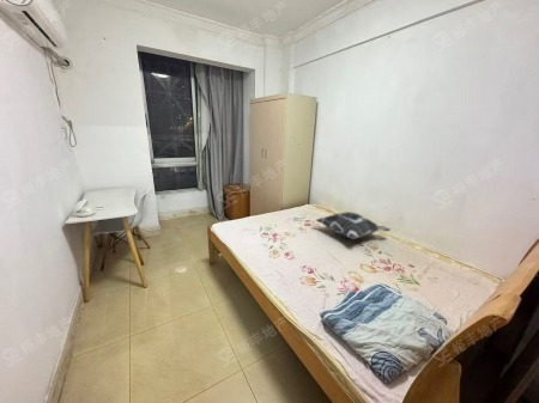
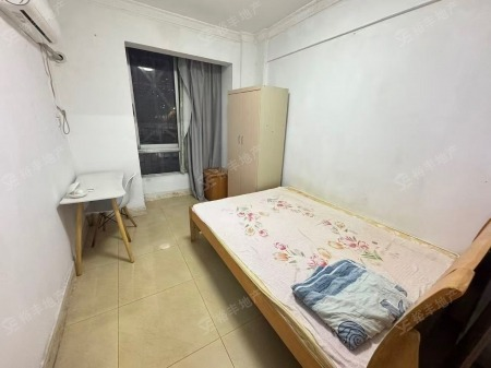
- decorative pillow [315,210,392,240]
